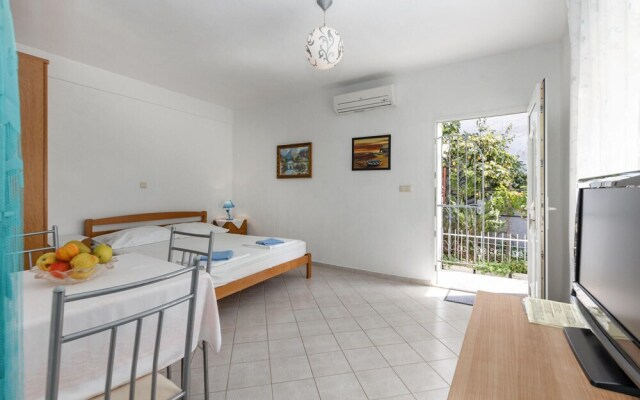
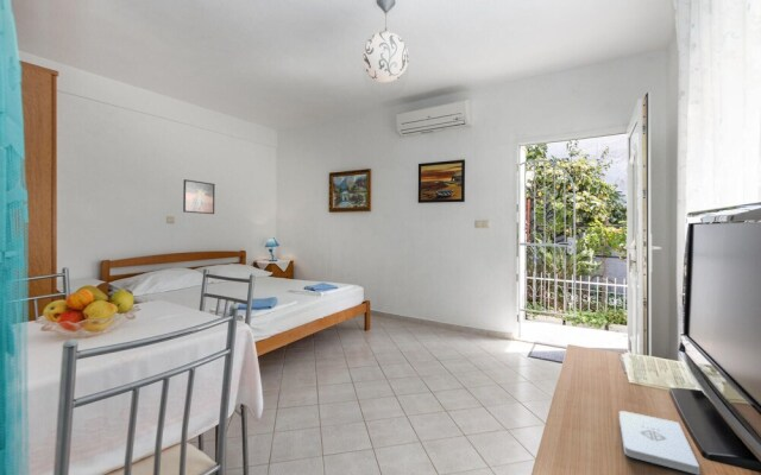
+ notepad [618,410,700,475]
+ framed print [182,178,216,215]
